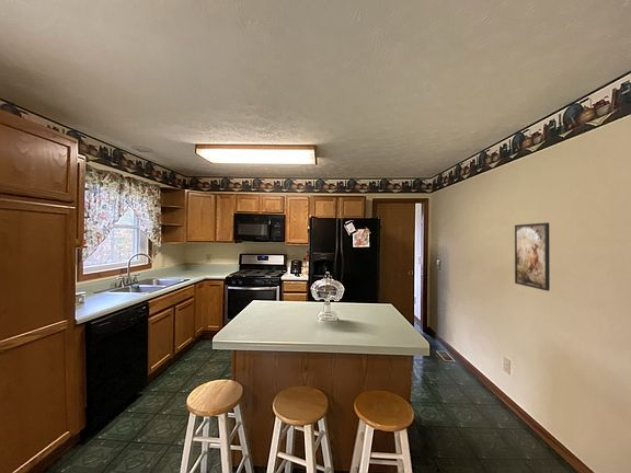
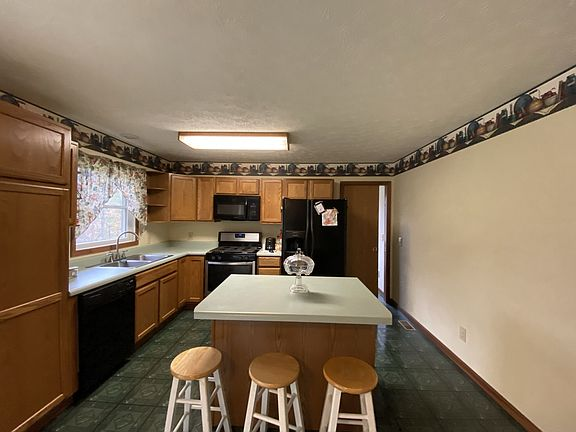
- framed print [514,221,551,292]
